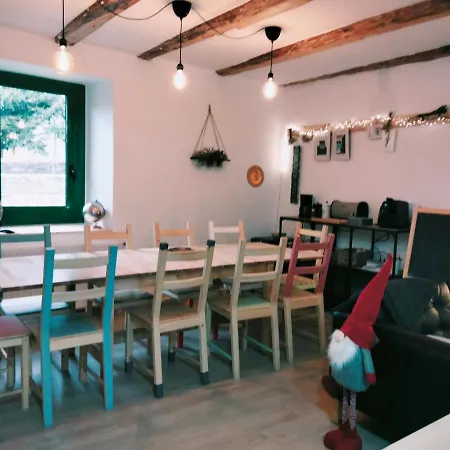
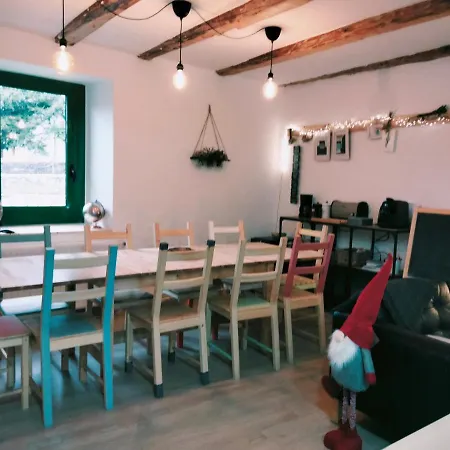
- decorative plate [246,164,265,189]
